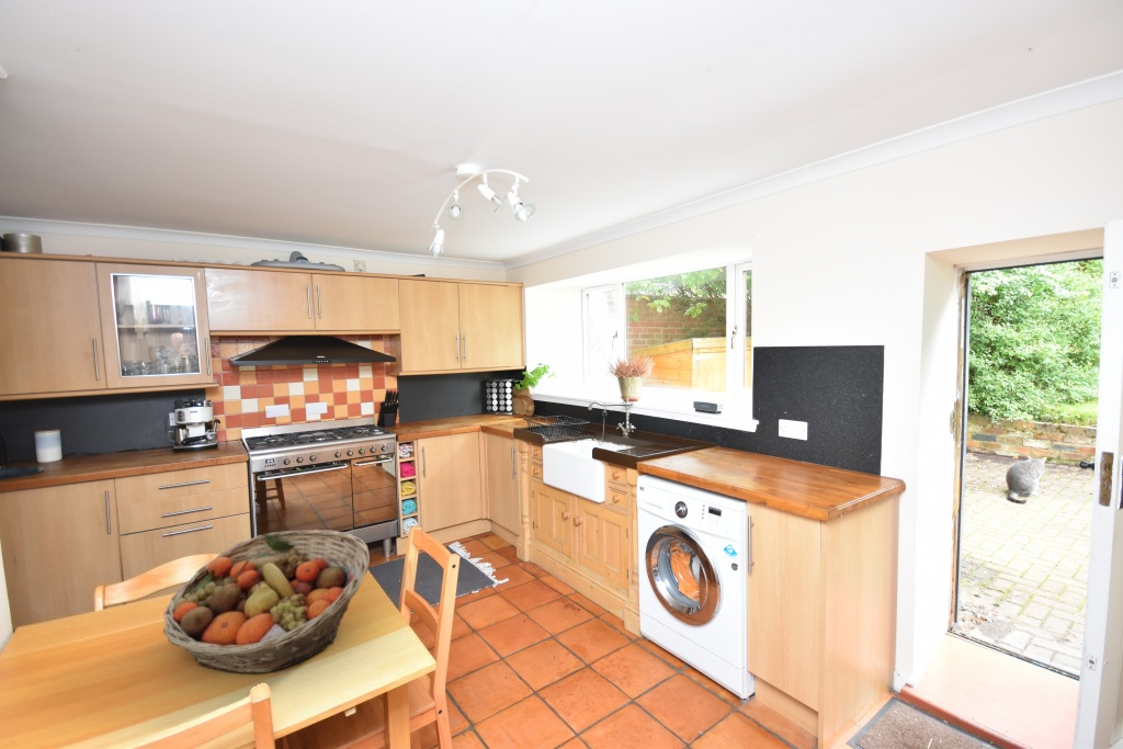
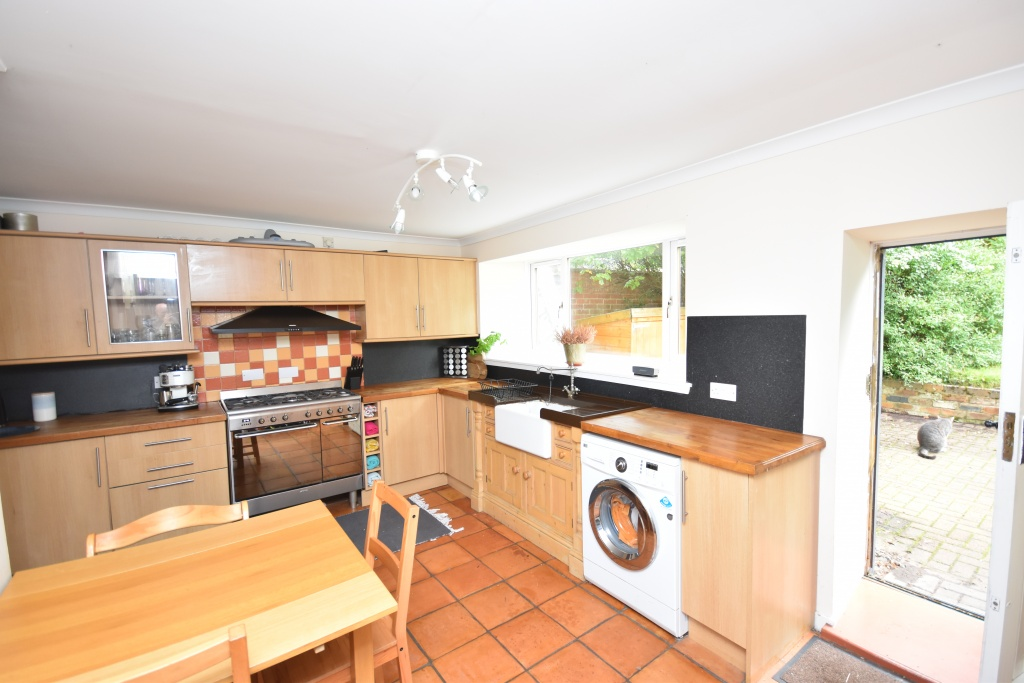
- fruit basket [162,529,371,674]
